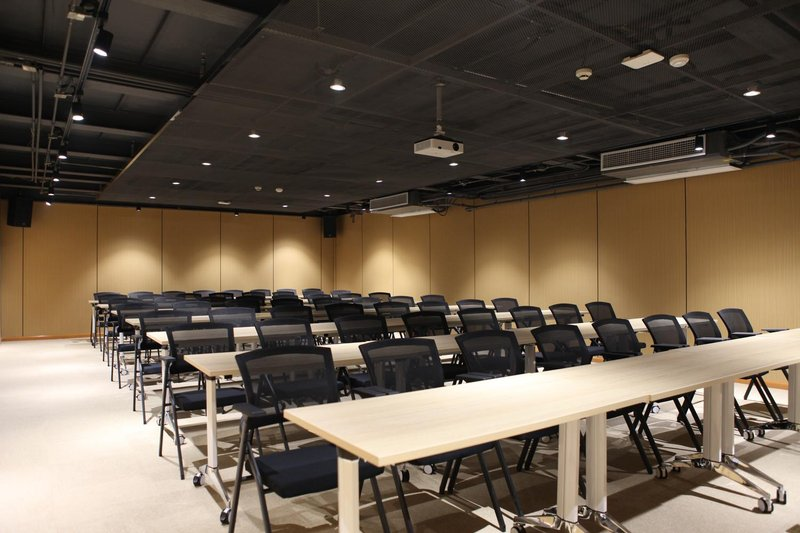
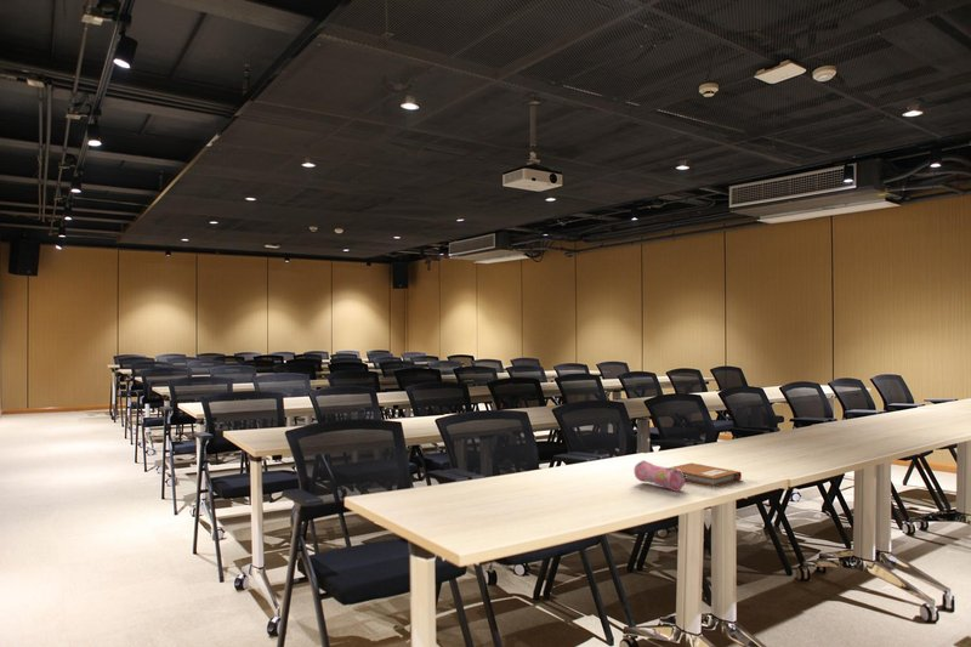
+ pencil case [634,459,687,493]
+ notebook [672,461,743,488]
